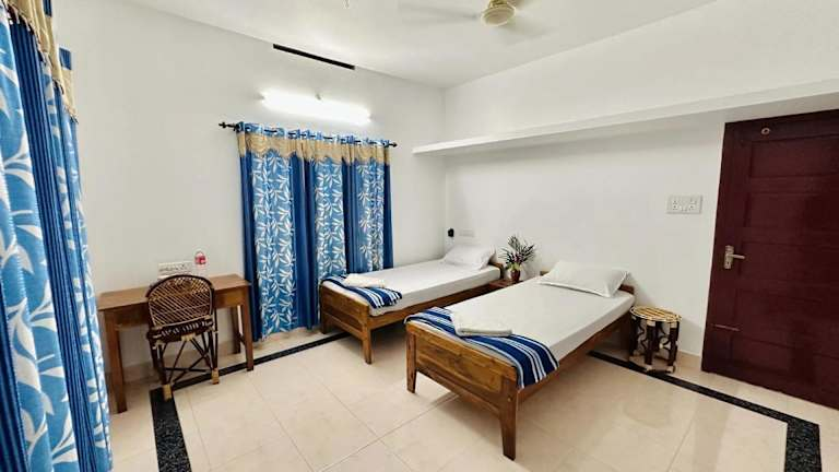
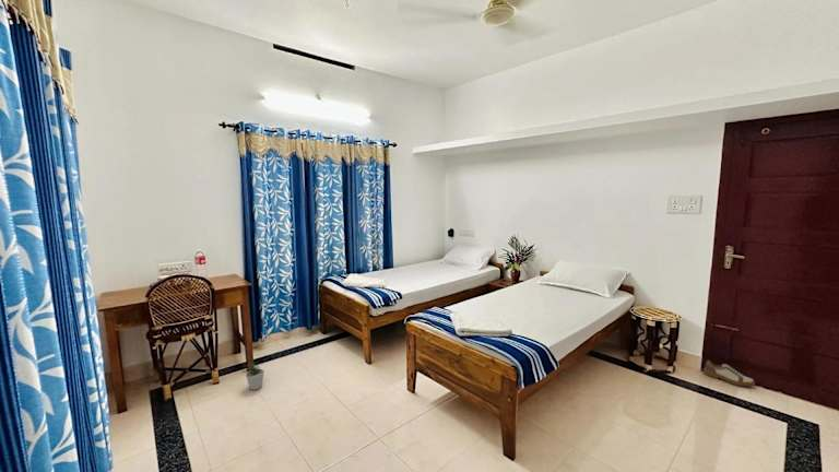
+ potted plant [245,361,265,391]
+ shoe [702,359,756,388]
